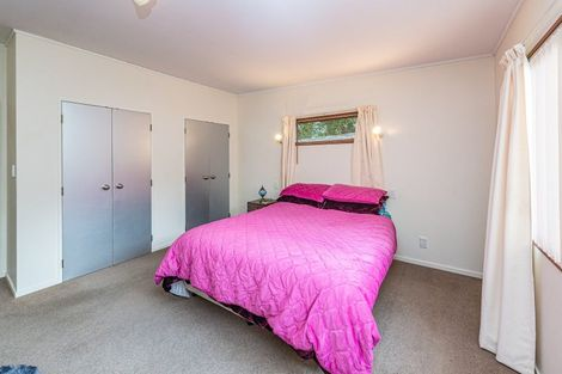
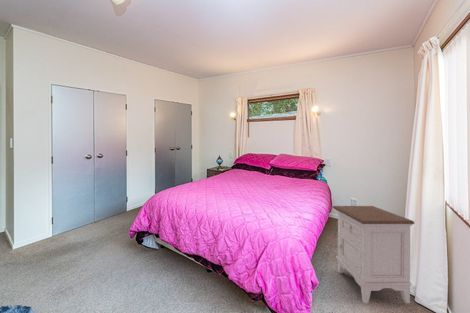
+ nightstand [331,205,415,304]
